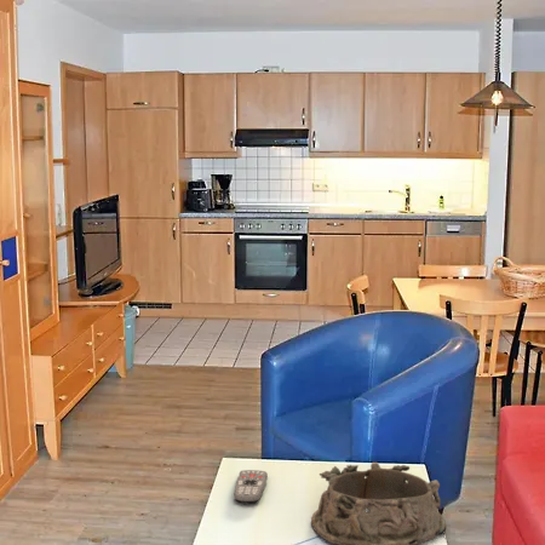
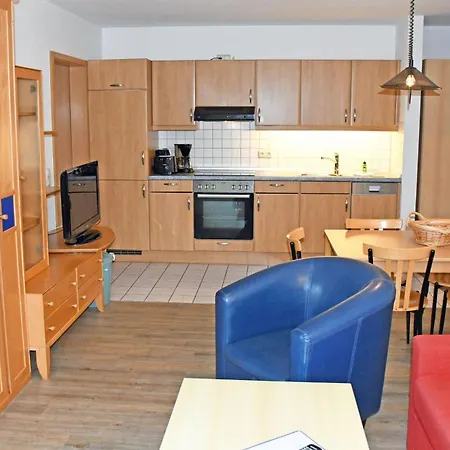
- remote control [233,469,269,504]
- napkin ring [310,461,447,545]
